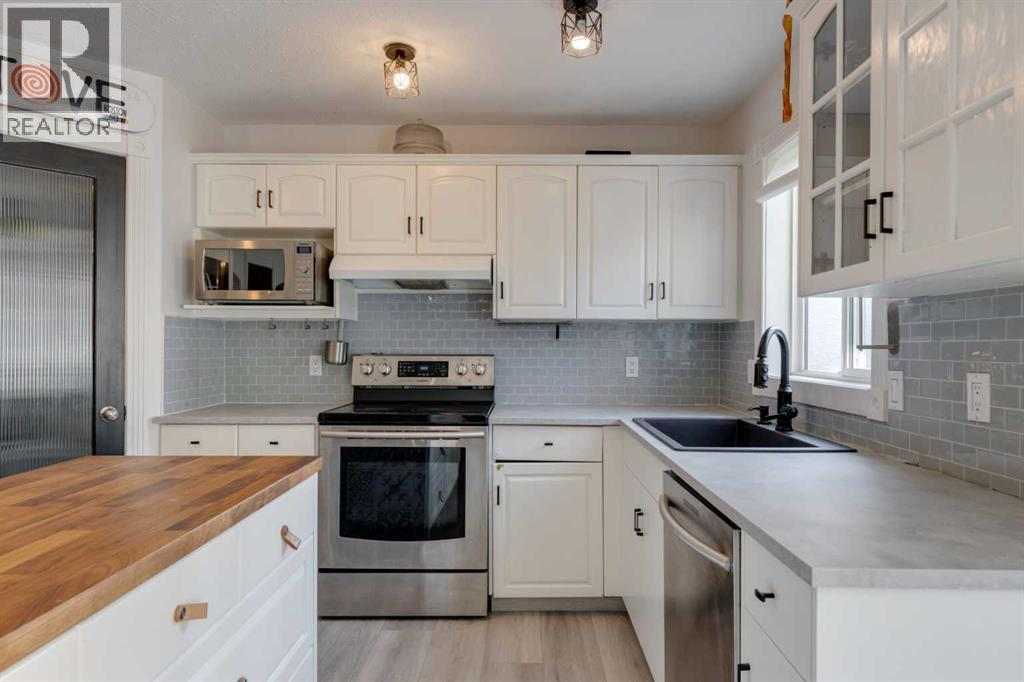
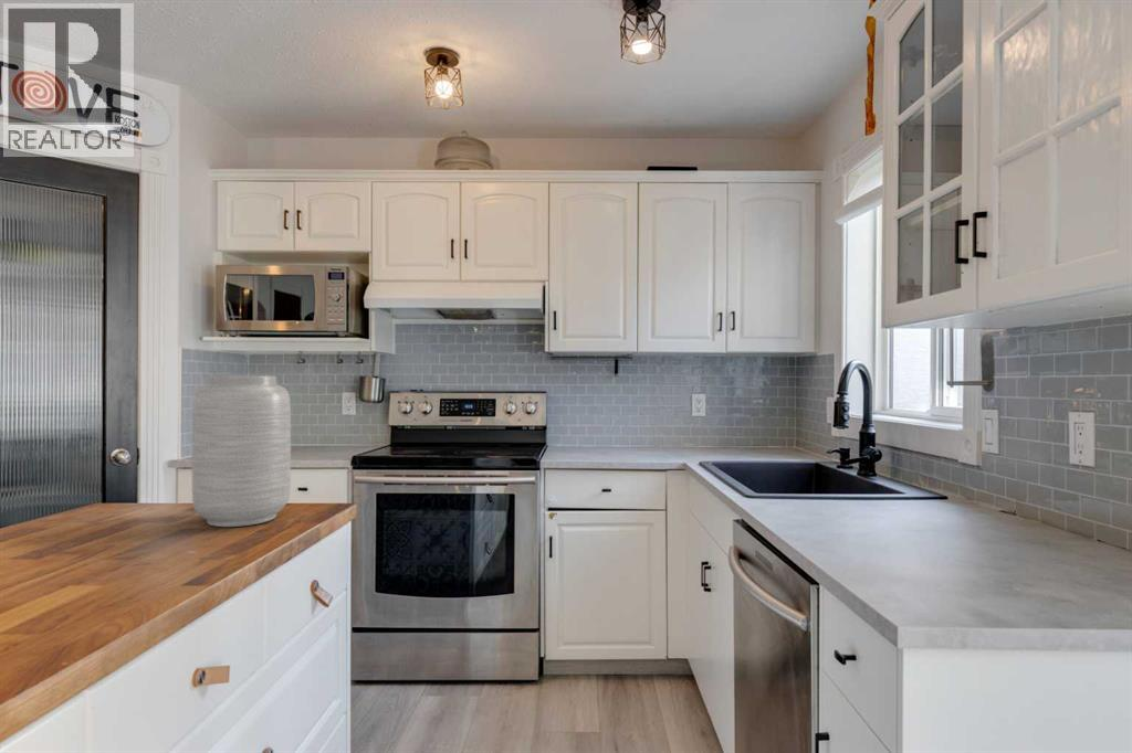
+ vase [191,374,292,528]
